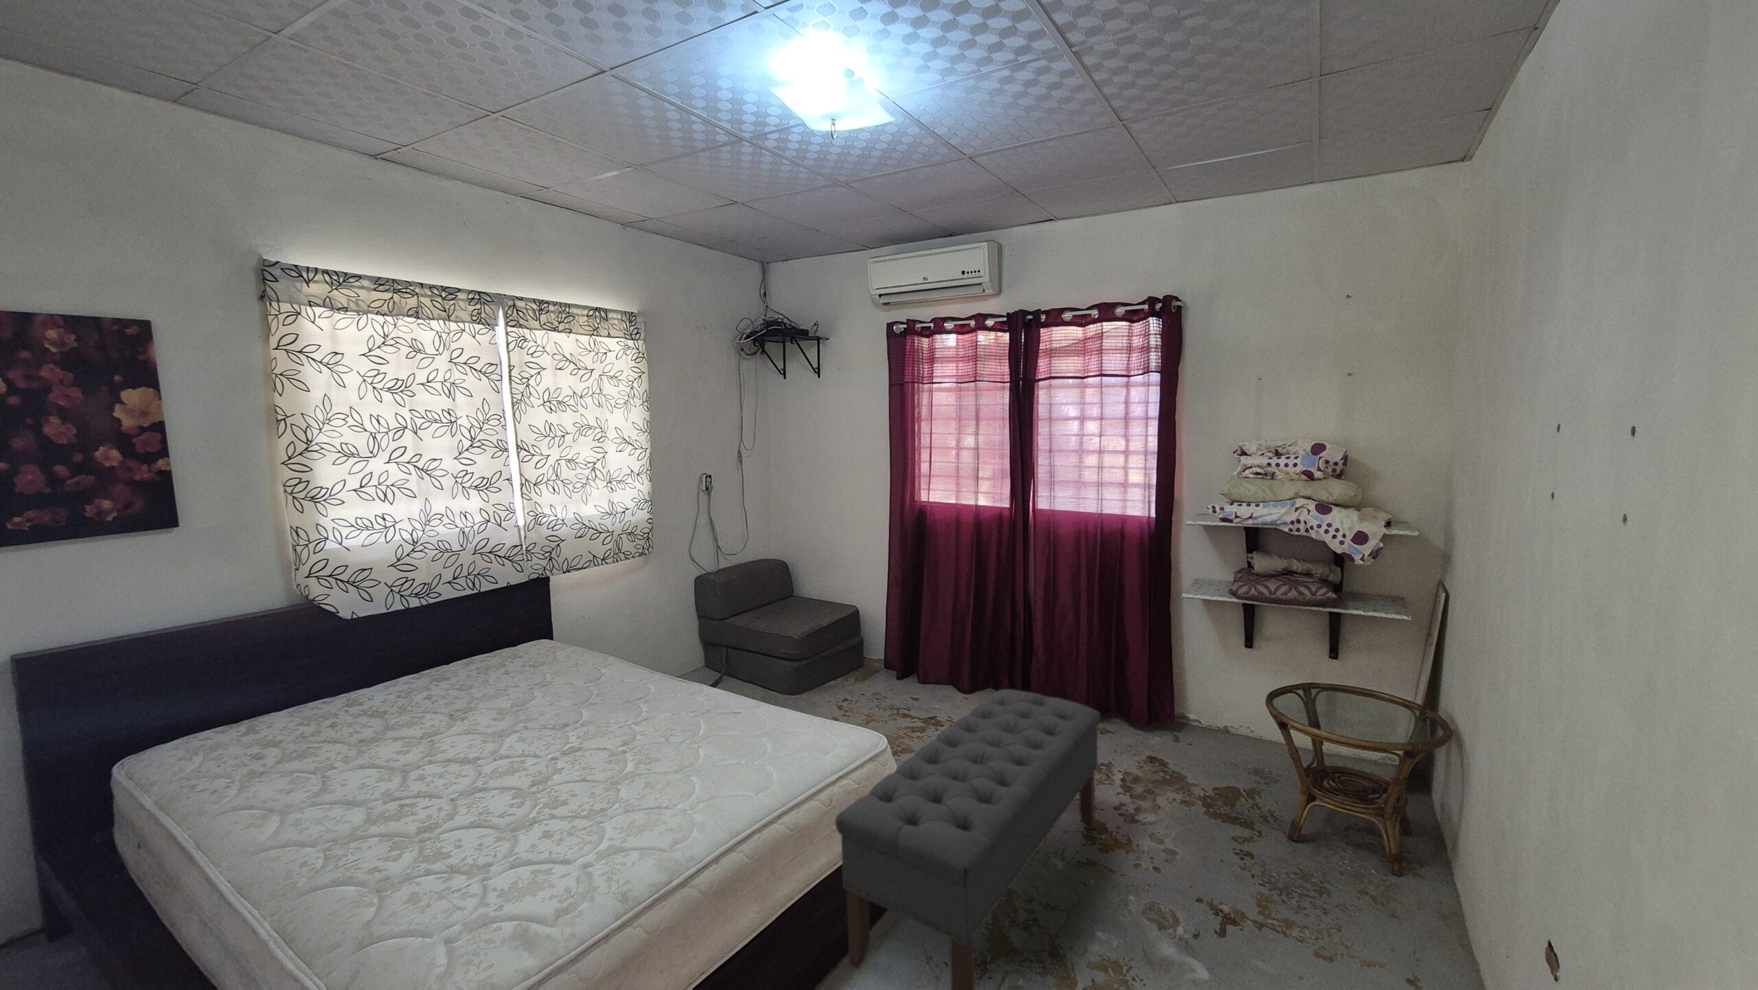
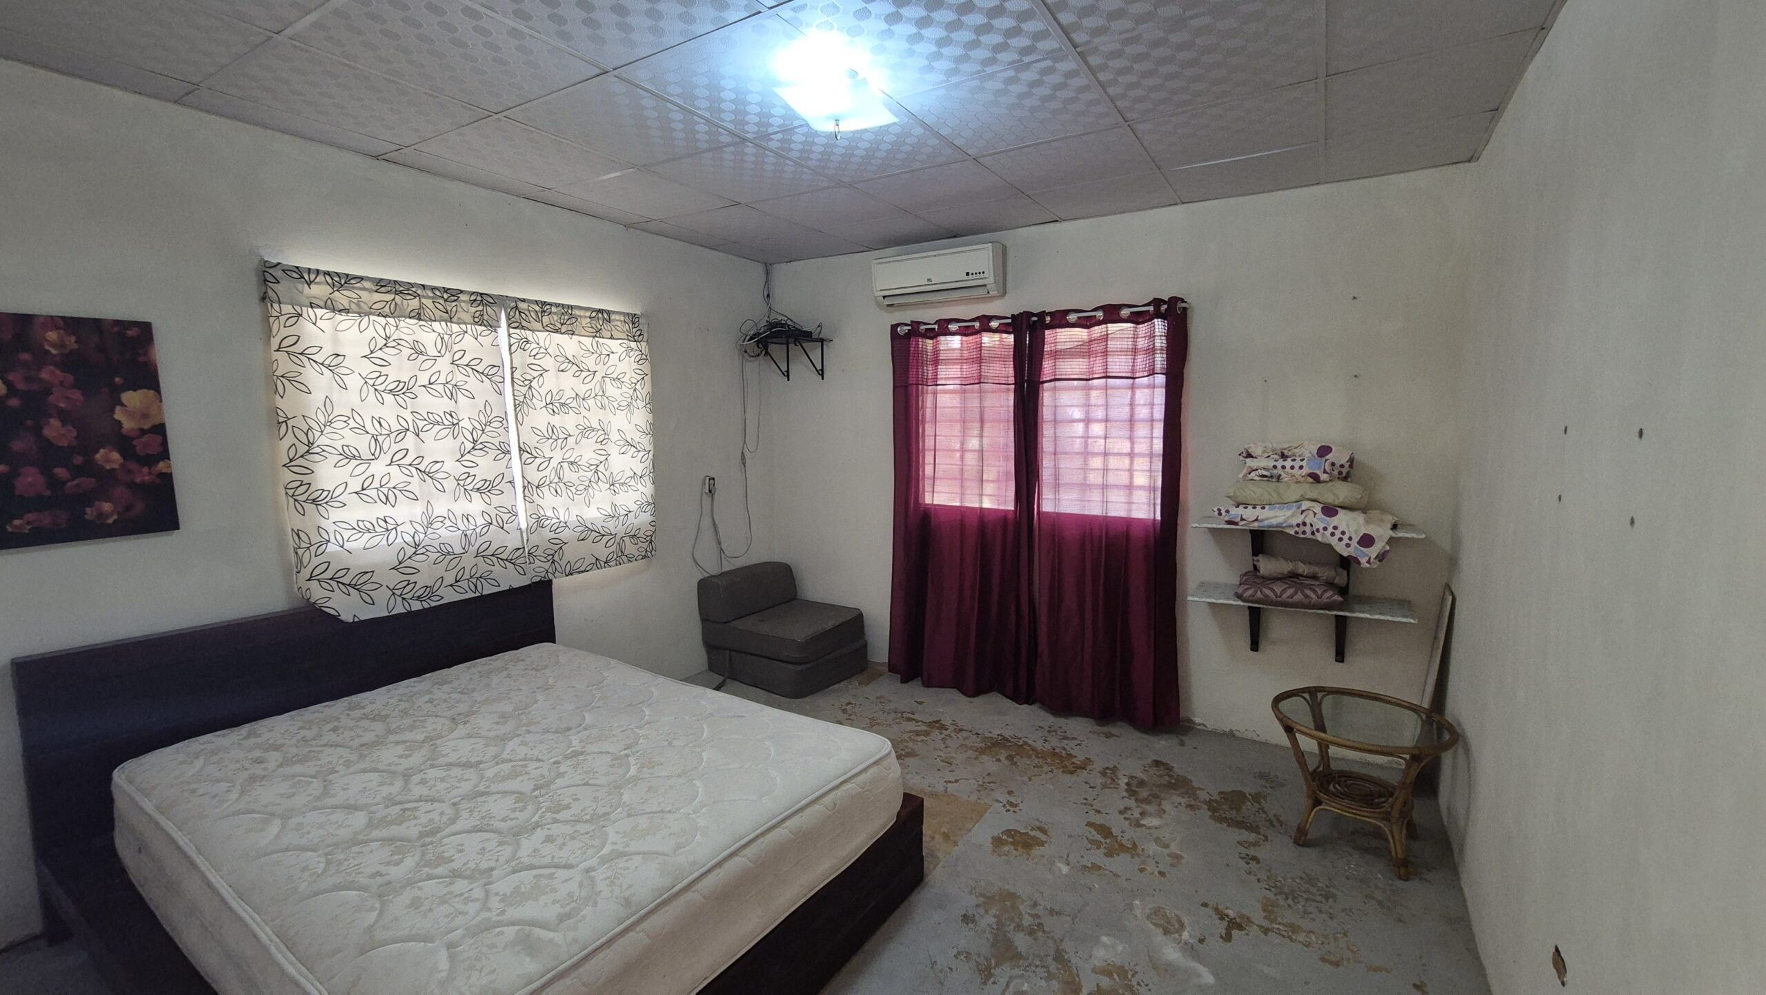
- bench [834,688,1101,990]
